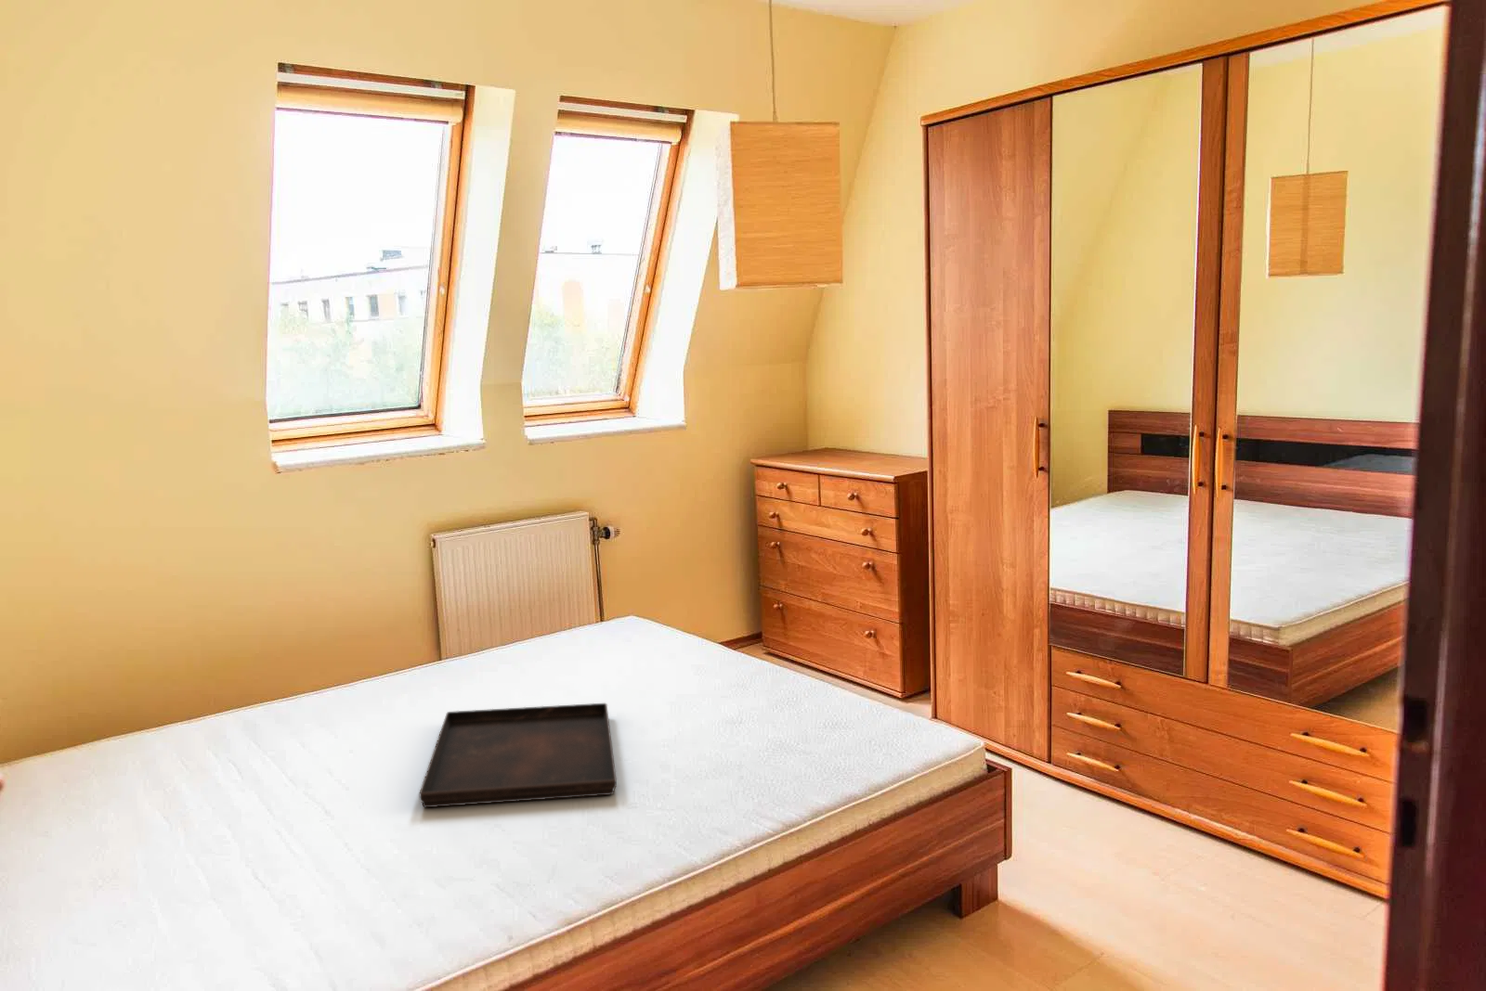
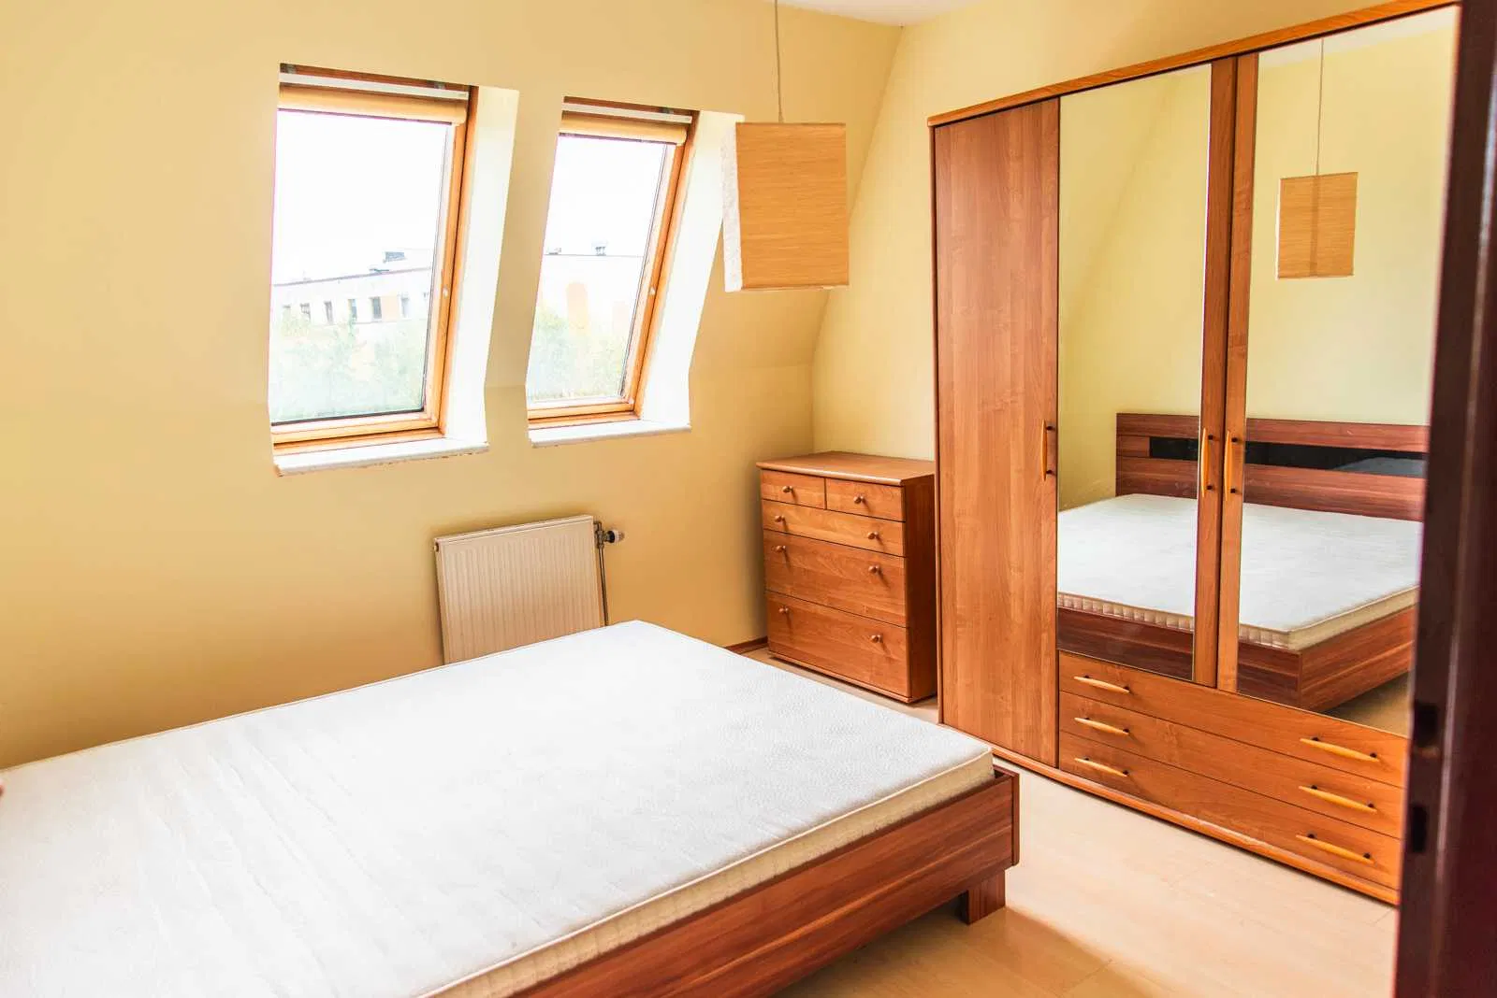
- serving tray [418,702,617,809]
